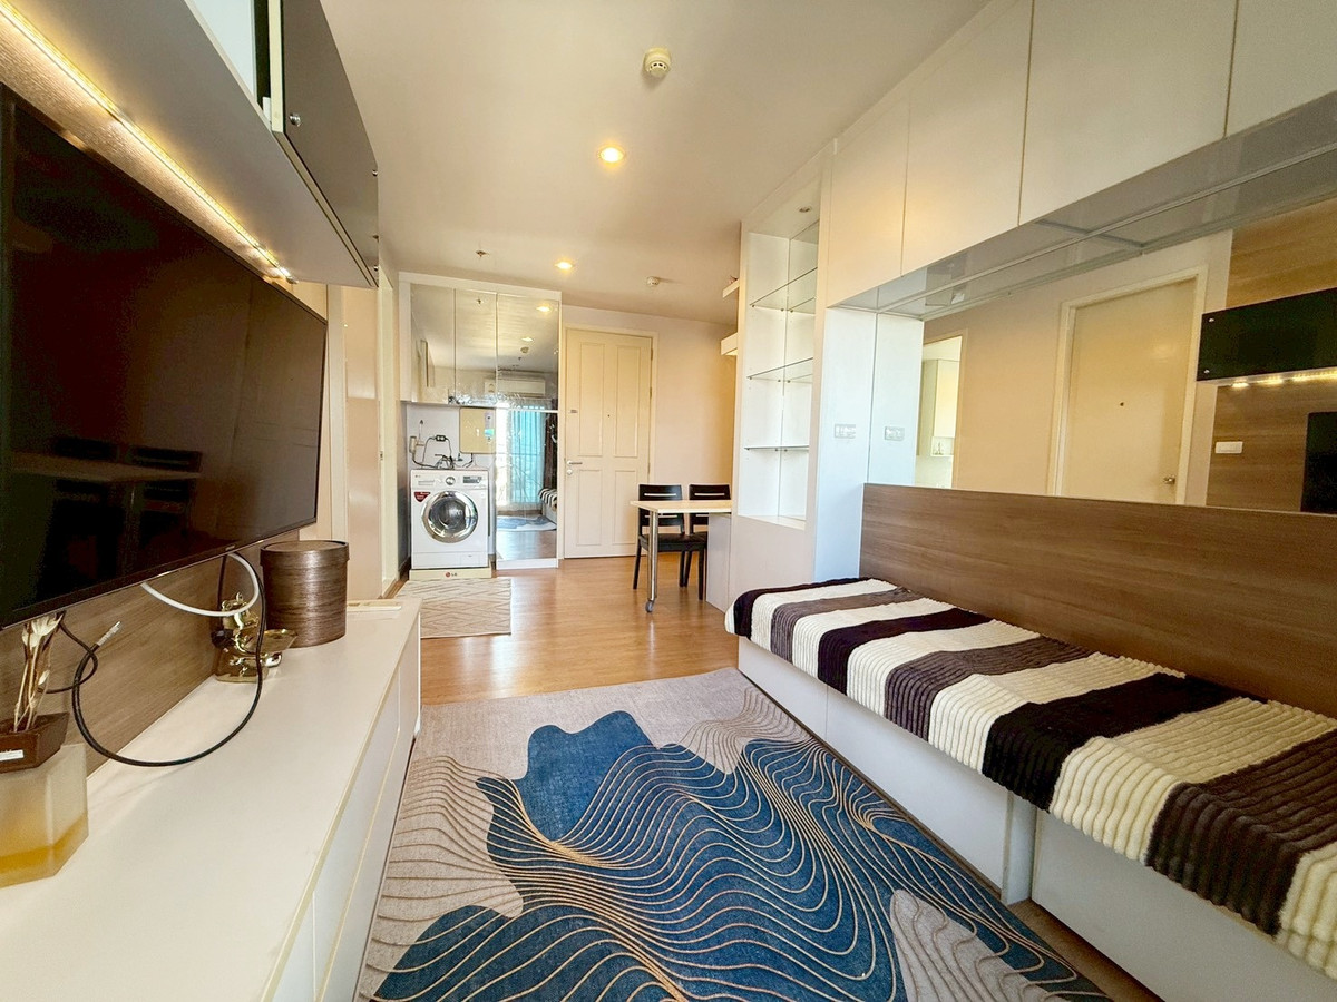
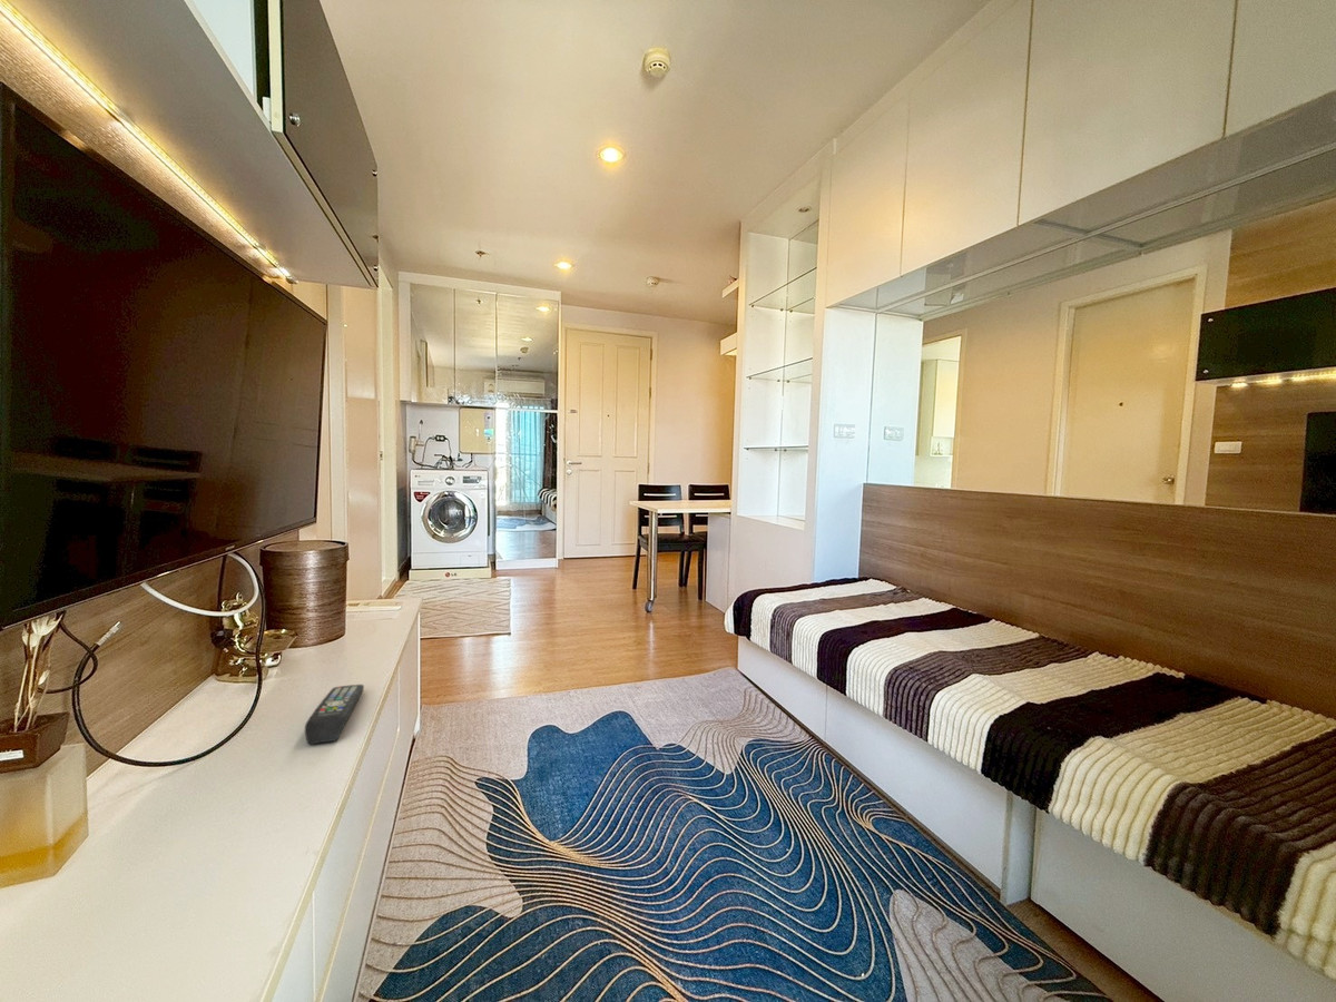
+ remote control [304,684,365,745]
